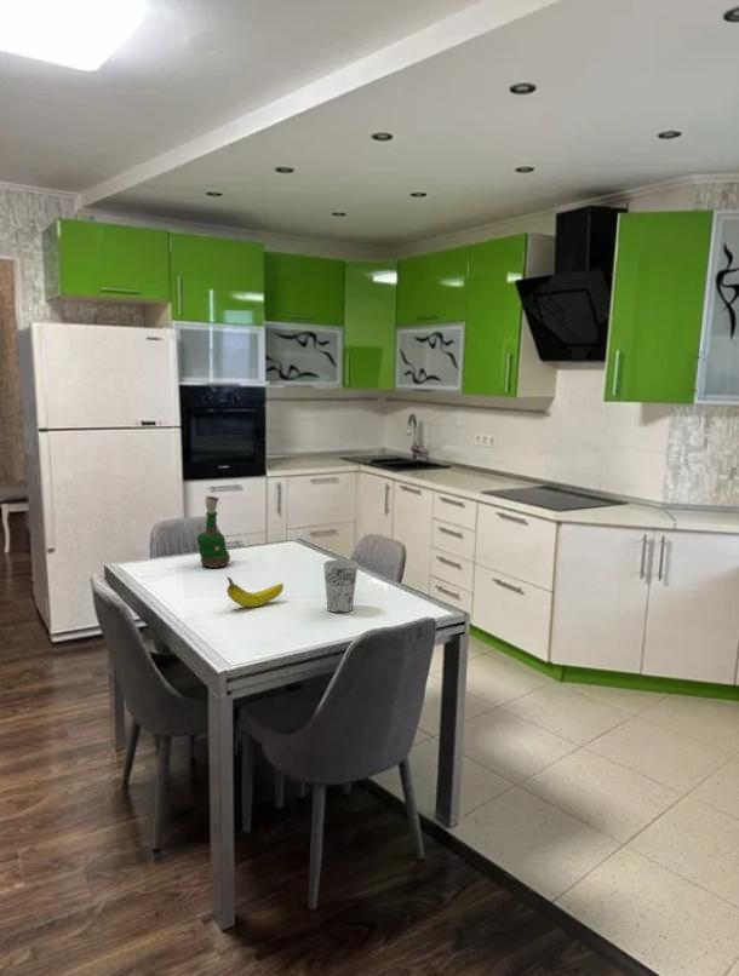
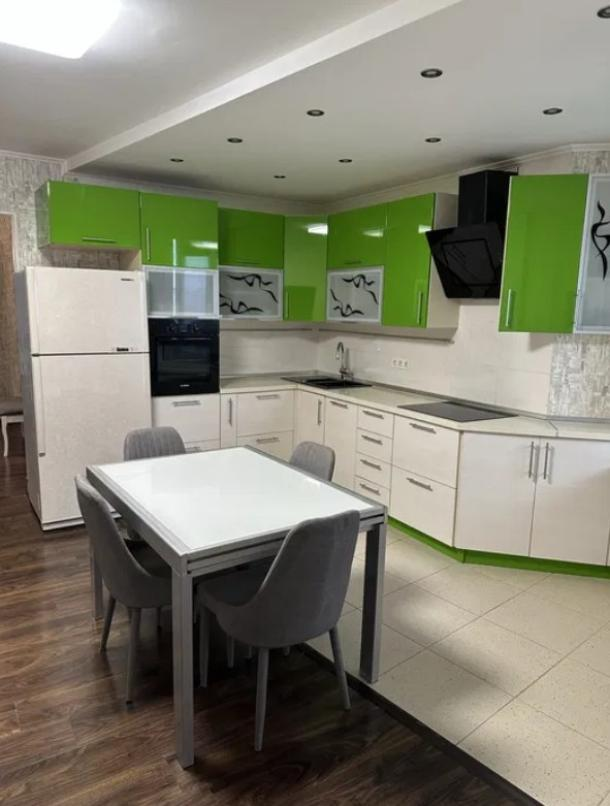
- cup [322,558,359,614]
- grog bottle [195,494,231,568]
- fruit [225,575,285,608]
